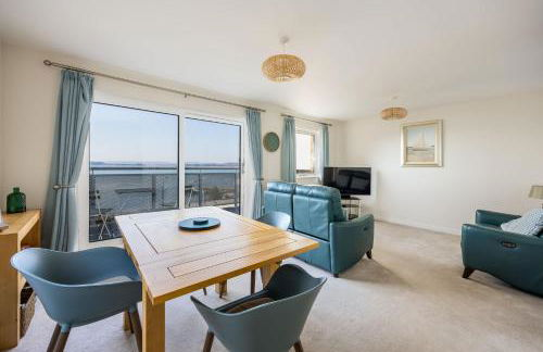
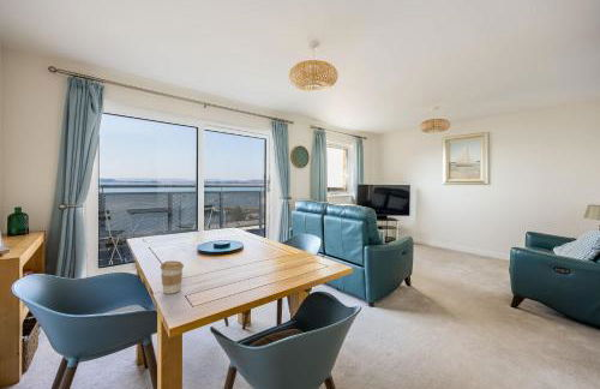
+ coffee cup [160,259,185,295]
